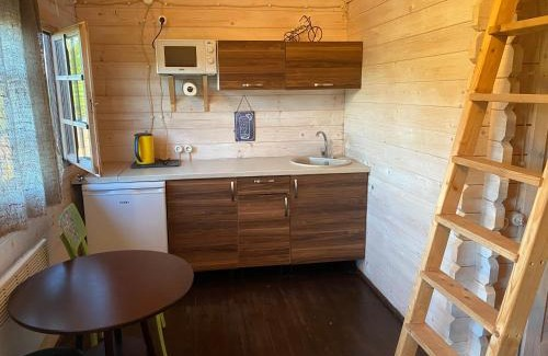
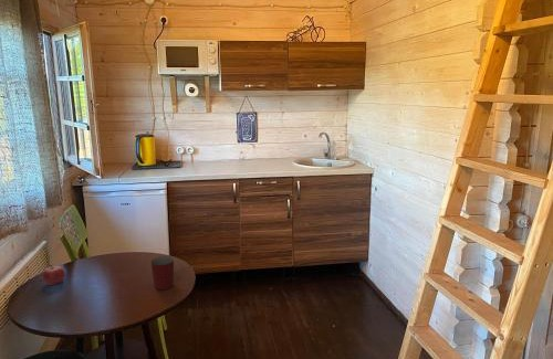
+ mug [150,255,175,291]
+ fruit [41,263,66,286]
